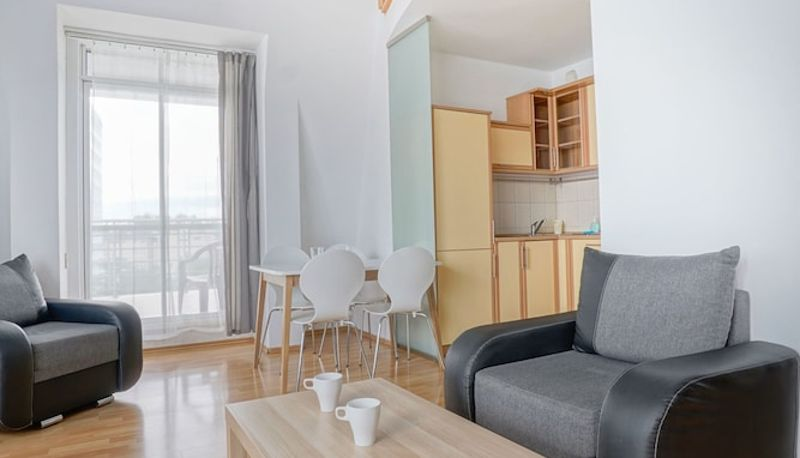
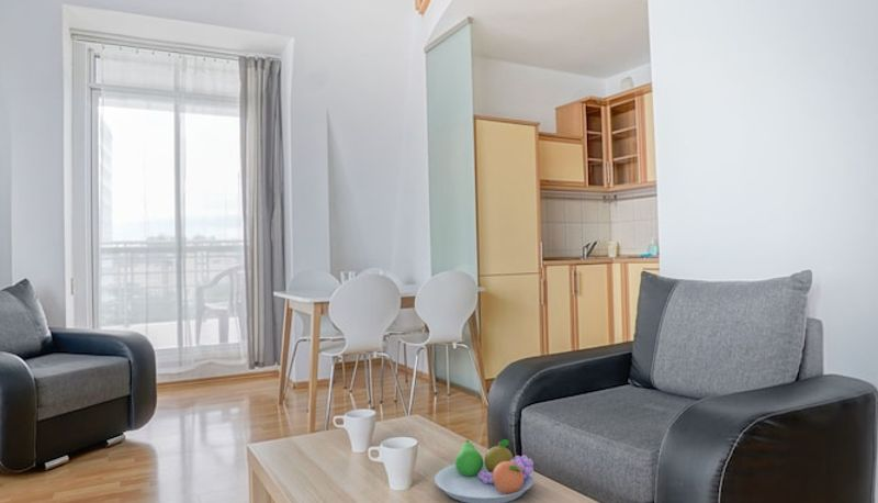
+ fruit bowl [434,438,536,503]
